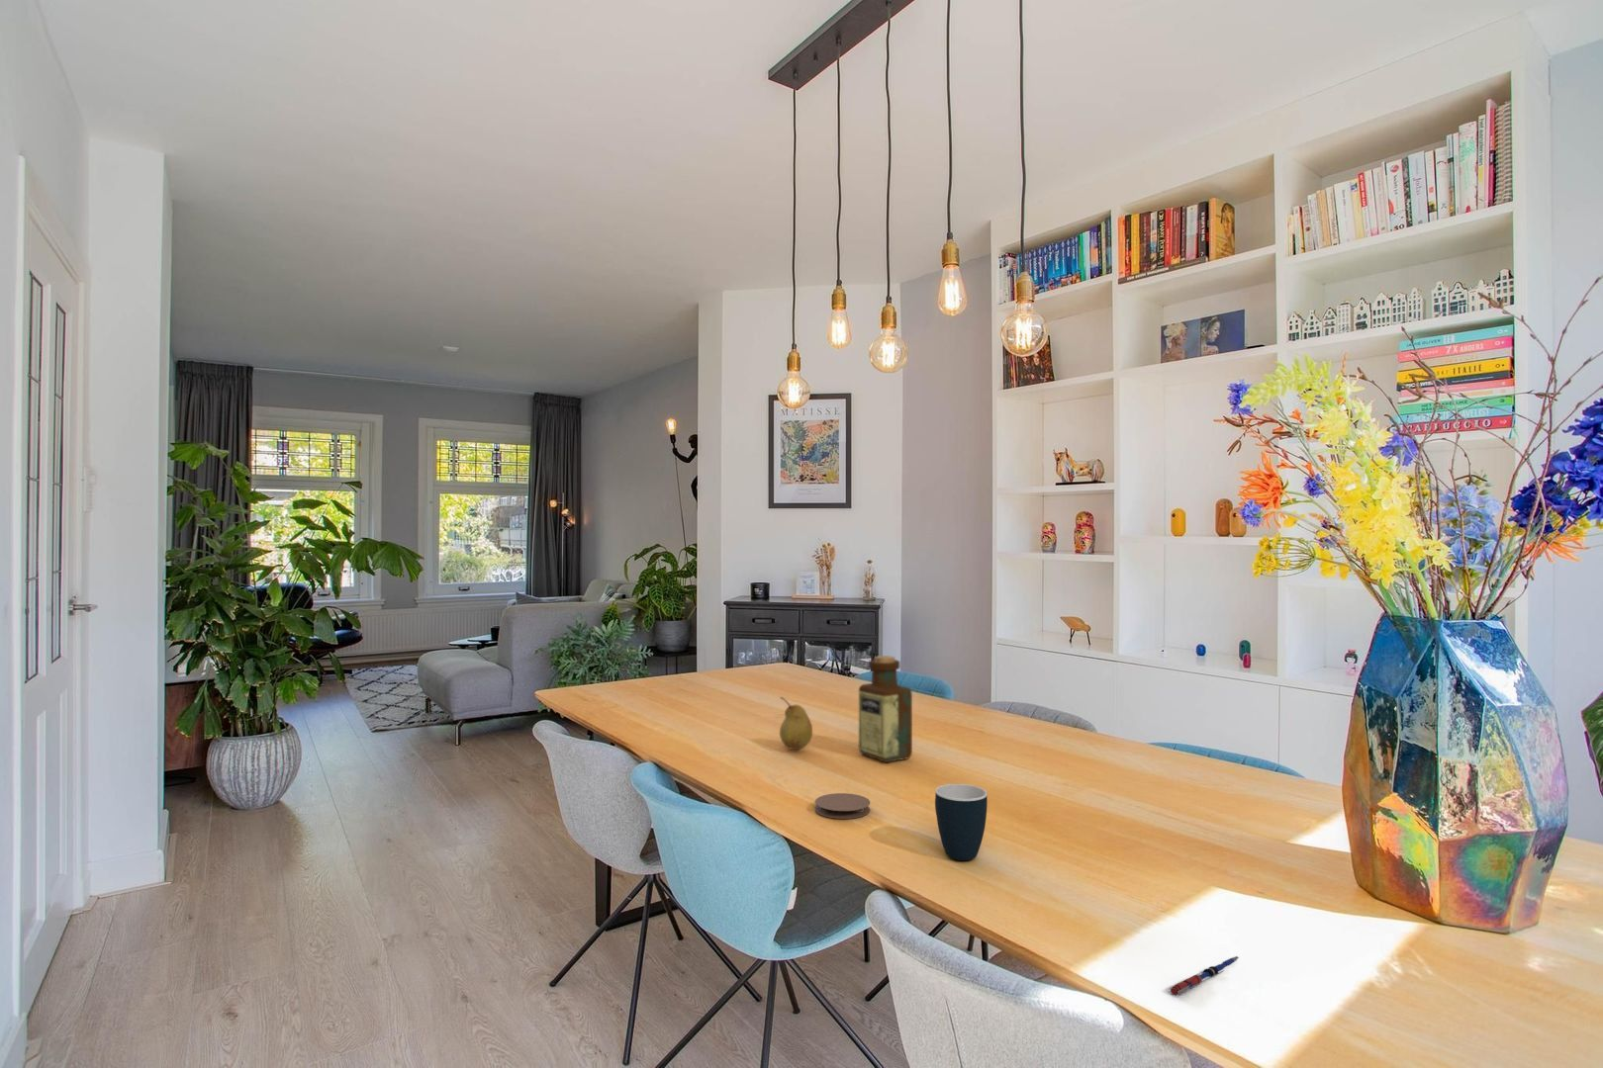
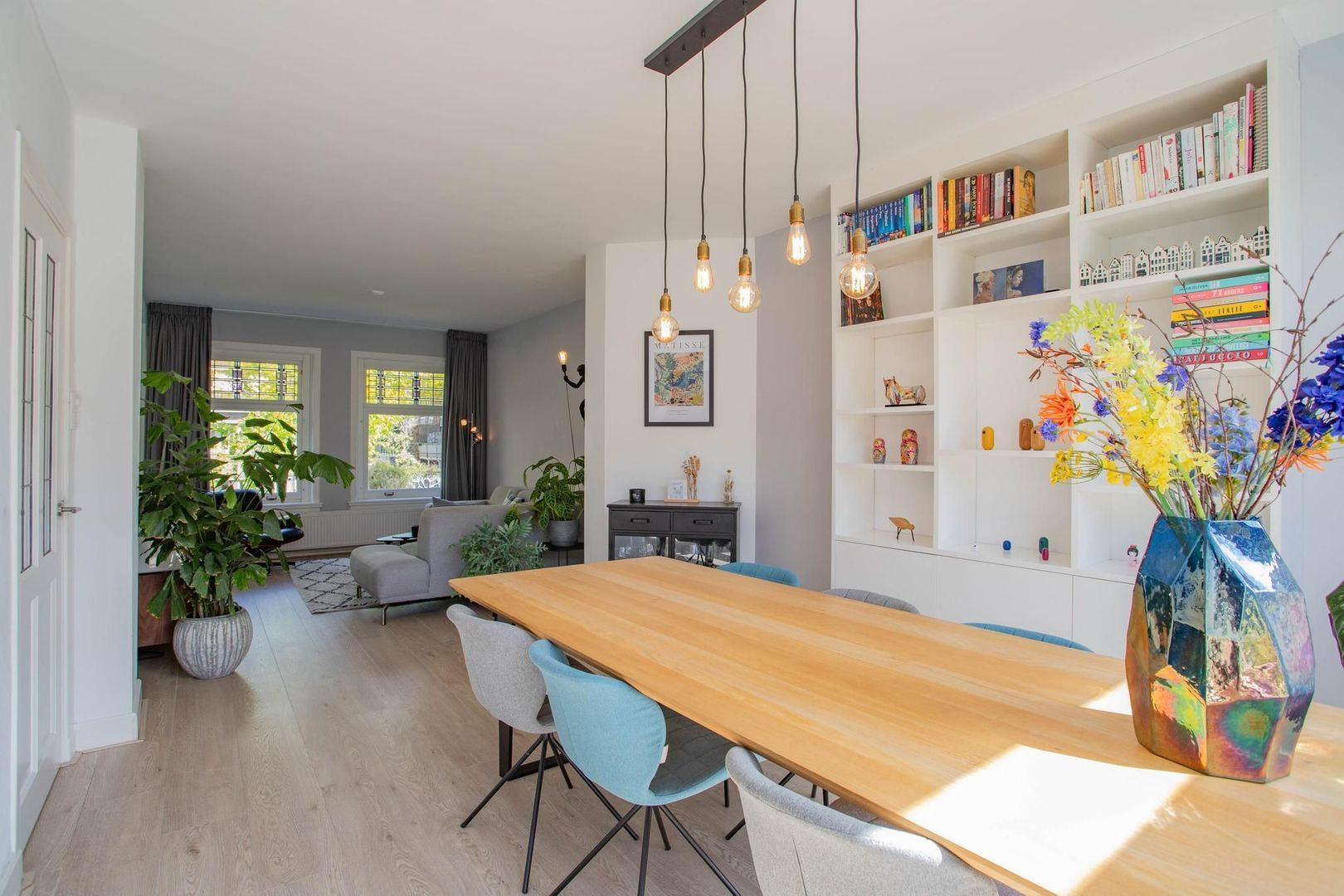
- pen [1168,955,1240,995]
- mug [934,783,989,862]
- bottle [858,654,914,763]
- coaster [815,793,871,820]
- fruit [779,696,813,751]
